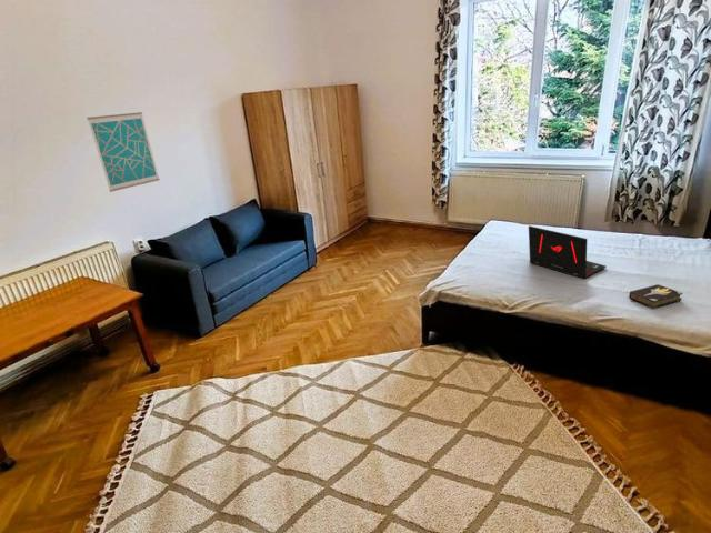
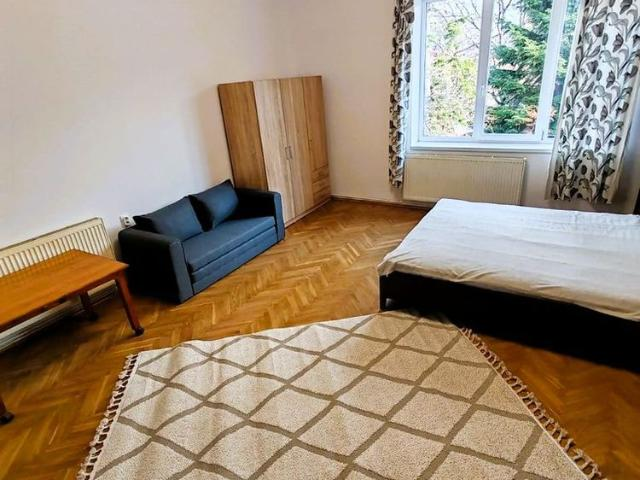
- hardback book [628,283,683,310]
- wall art [86,111,161,193]
- laptop [528,224,608,280]
